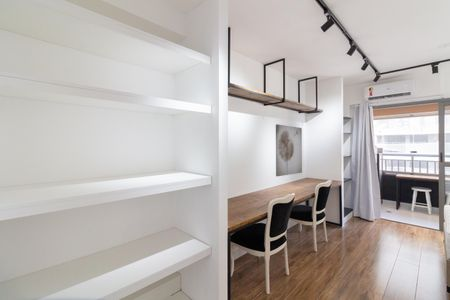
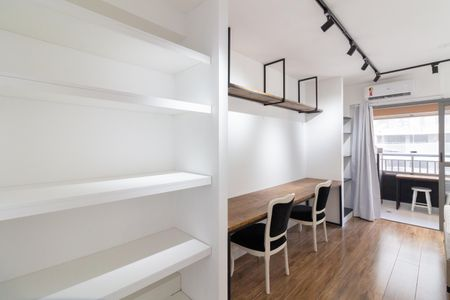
- wall art [275,123,303,177]
